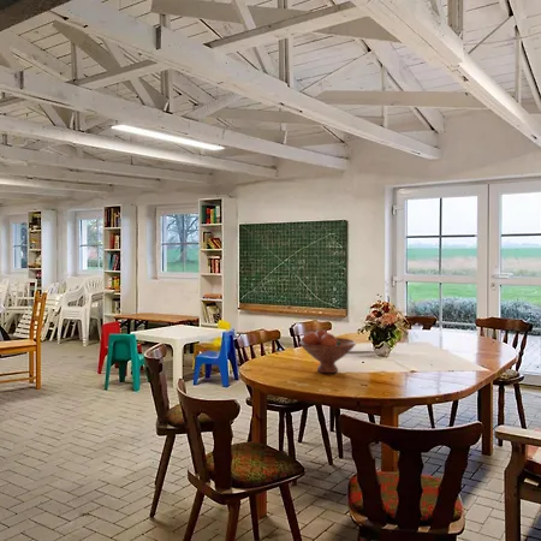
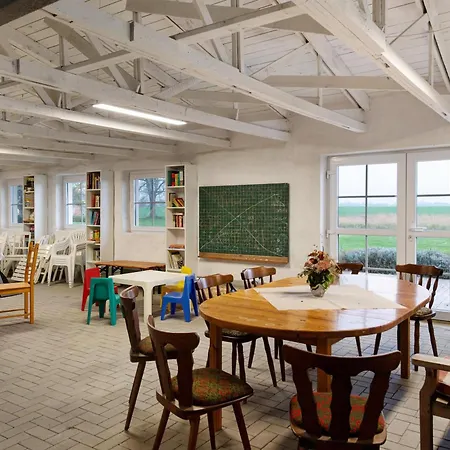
- fruit bowl [298,328,357,374]
